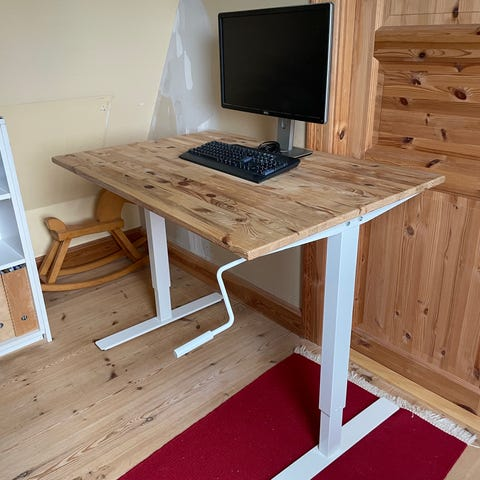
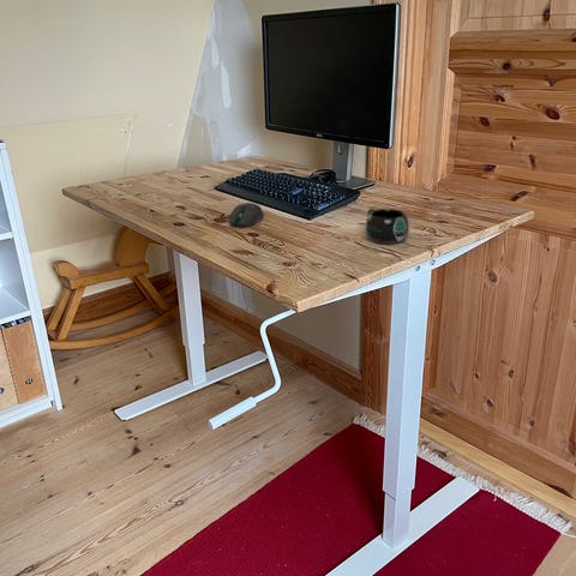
+ mug [365,208,410,245]
+ computer mouse [227,202,265,228]
